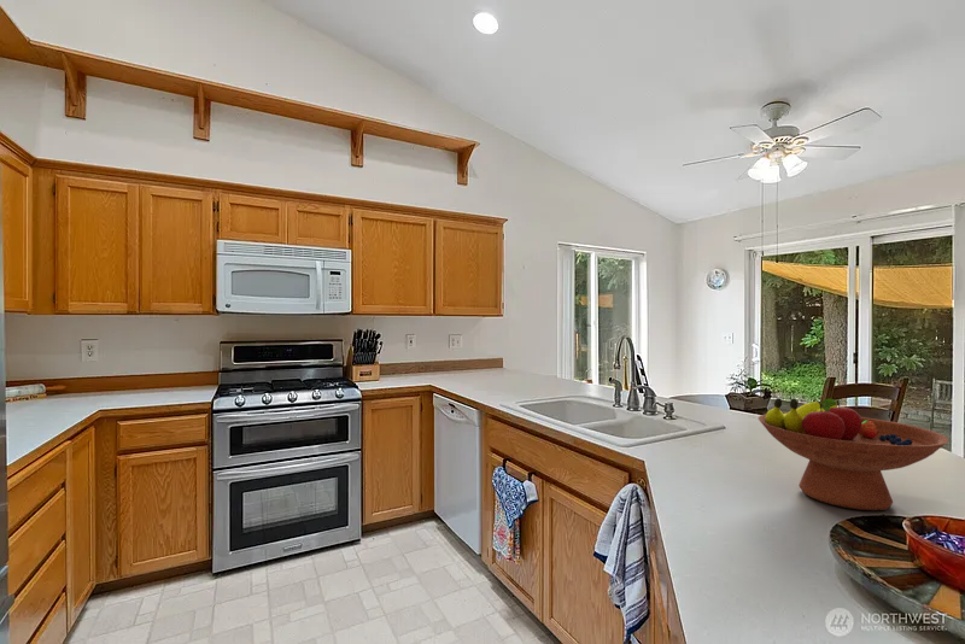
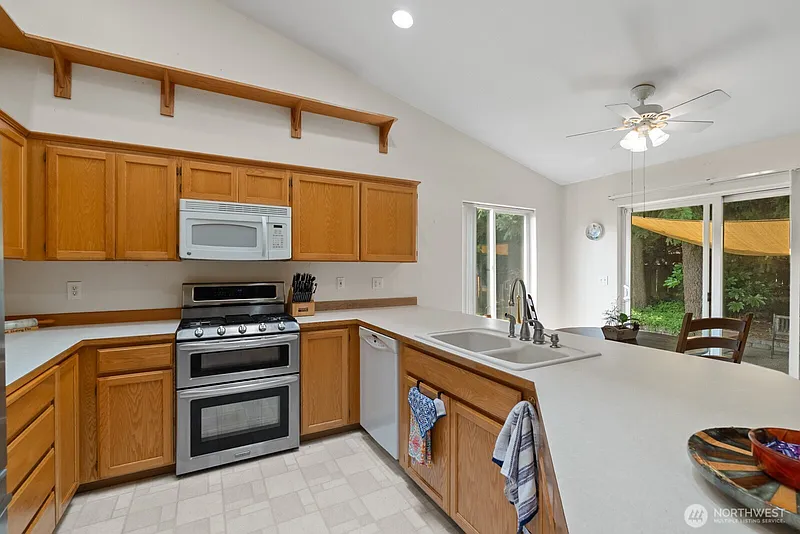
- fruit bowl [758,397,949,511]
